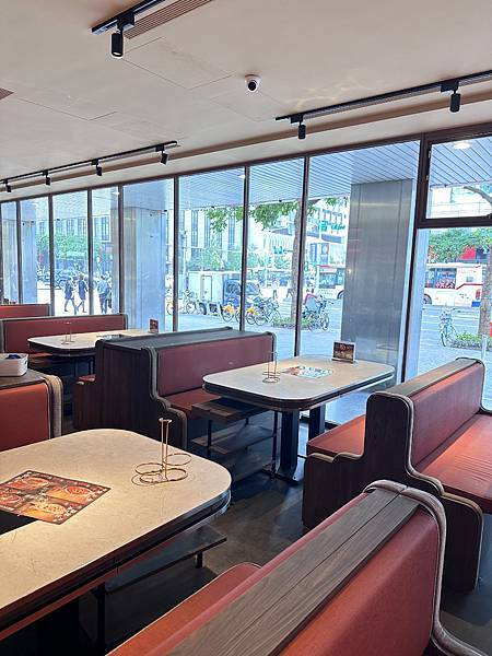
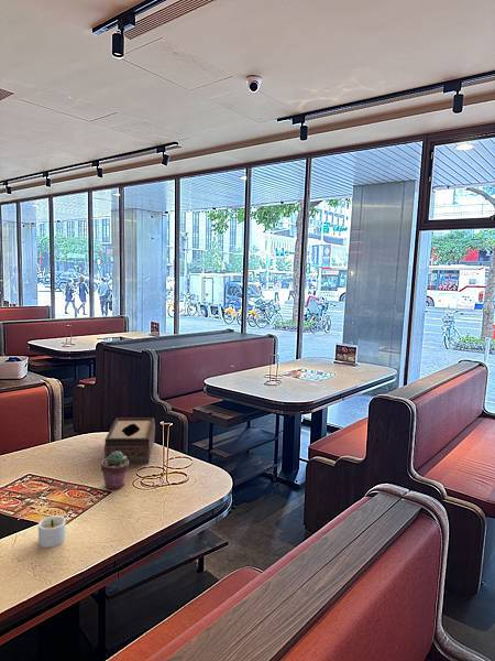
+ potted succulent [100,451,130,490]
+ tissue box [103,416,156,465]
+ candle [37,514,67,549]
